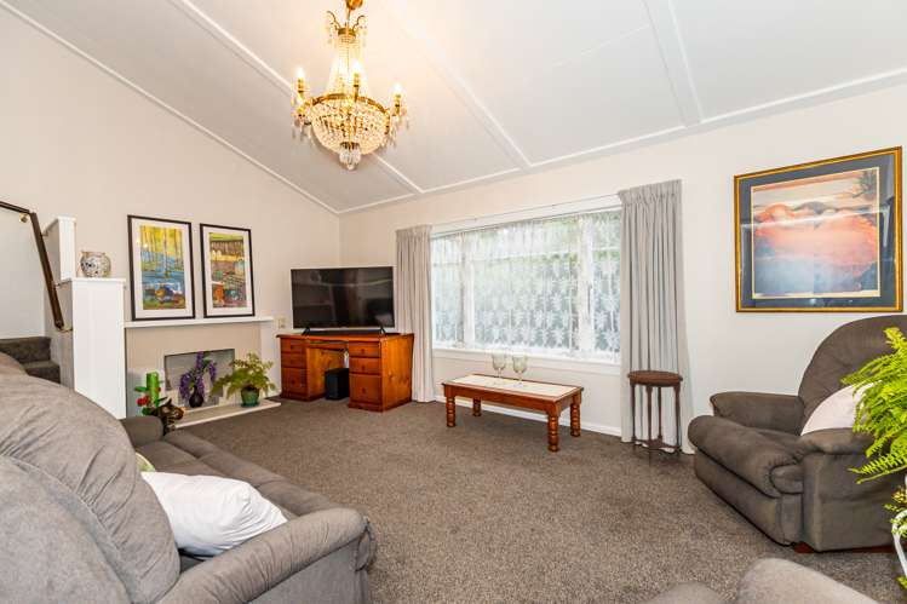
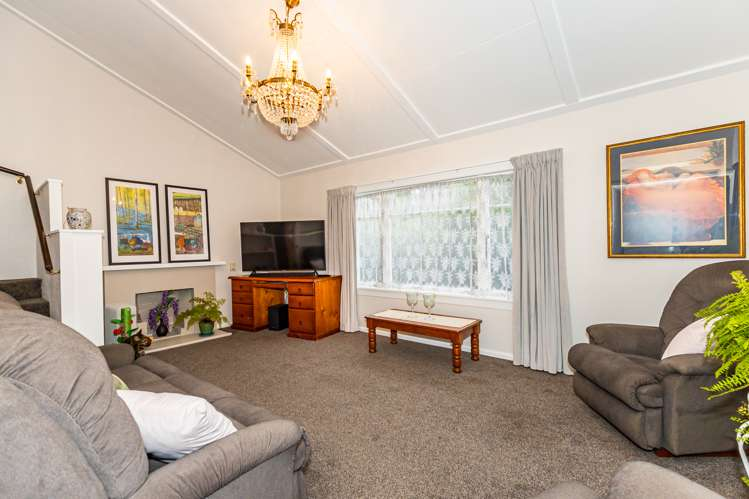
- side table [626,369,684,466]
